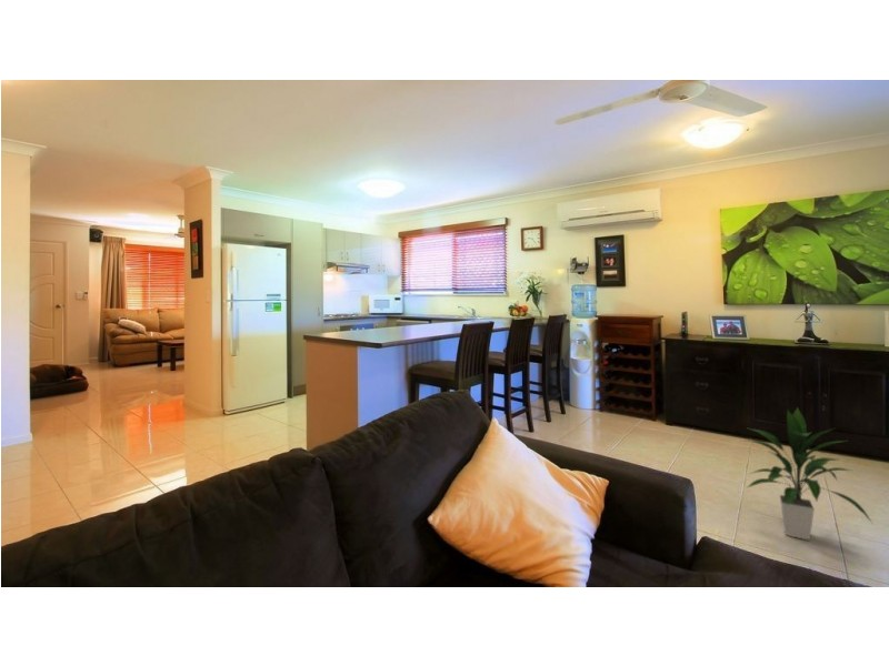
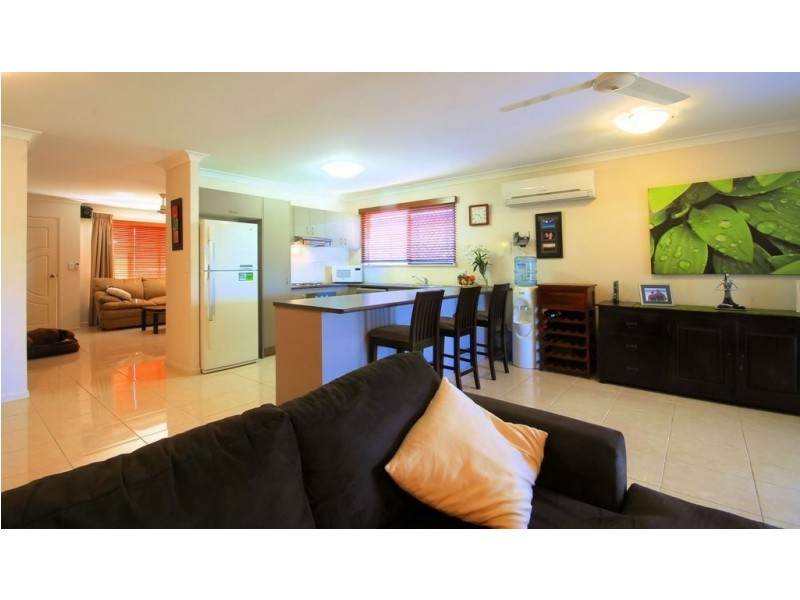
- indoor plant [745,407,873,541]
